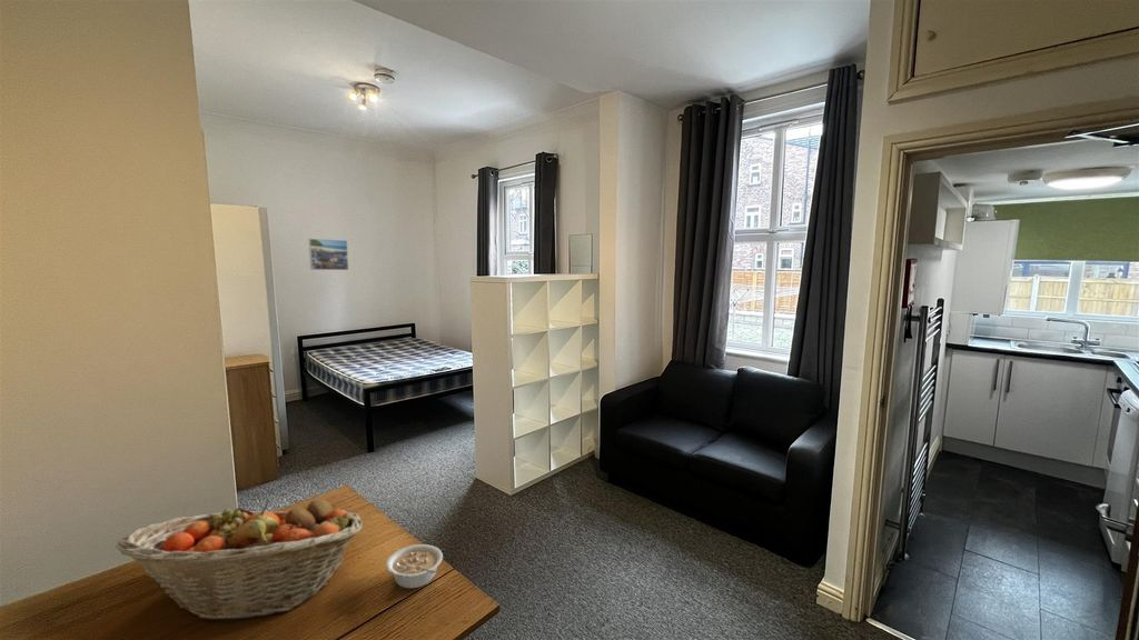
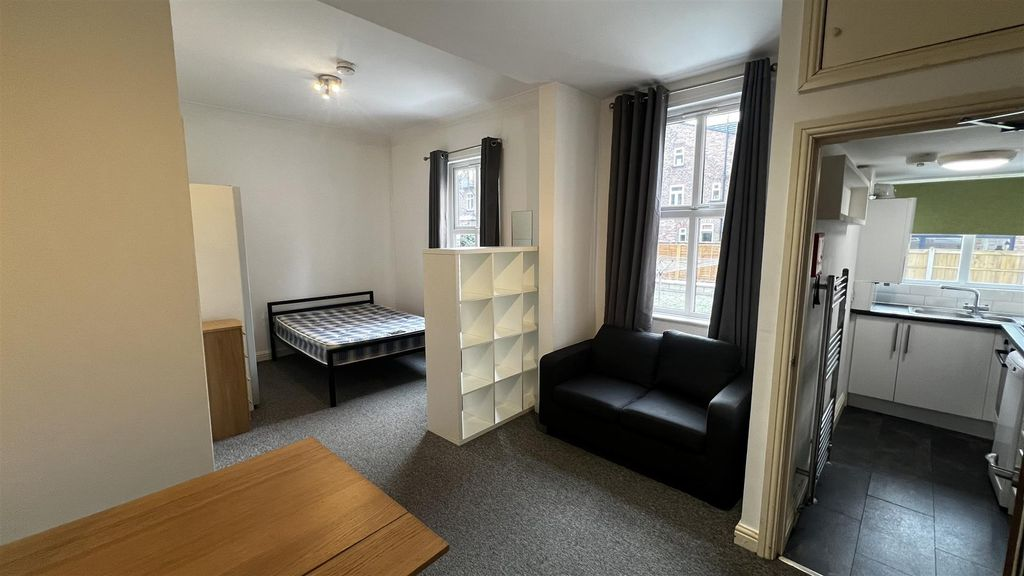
- fruit basket [115,498,364,622]
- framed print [308,238,349,271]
- legume [385,543,444,589]
